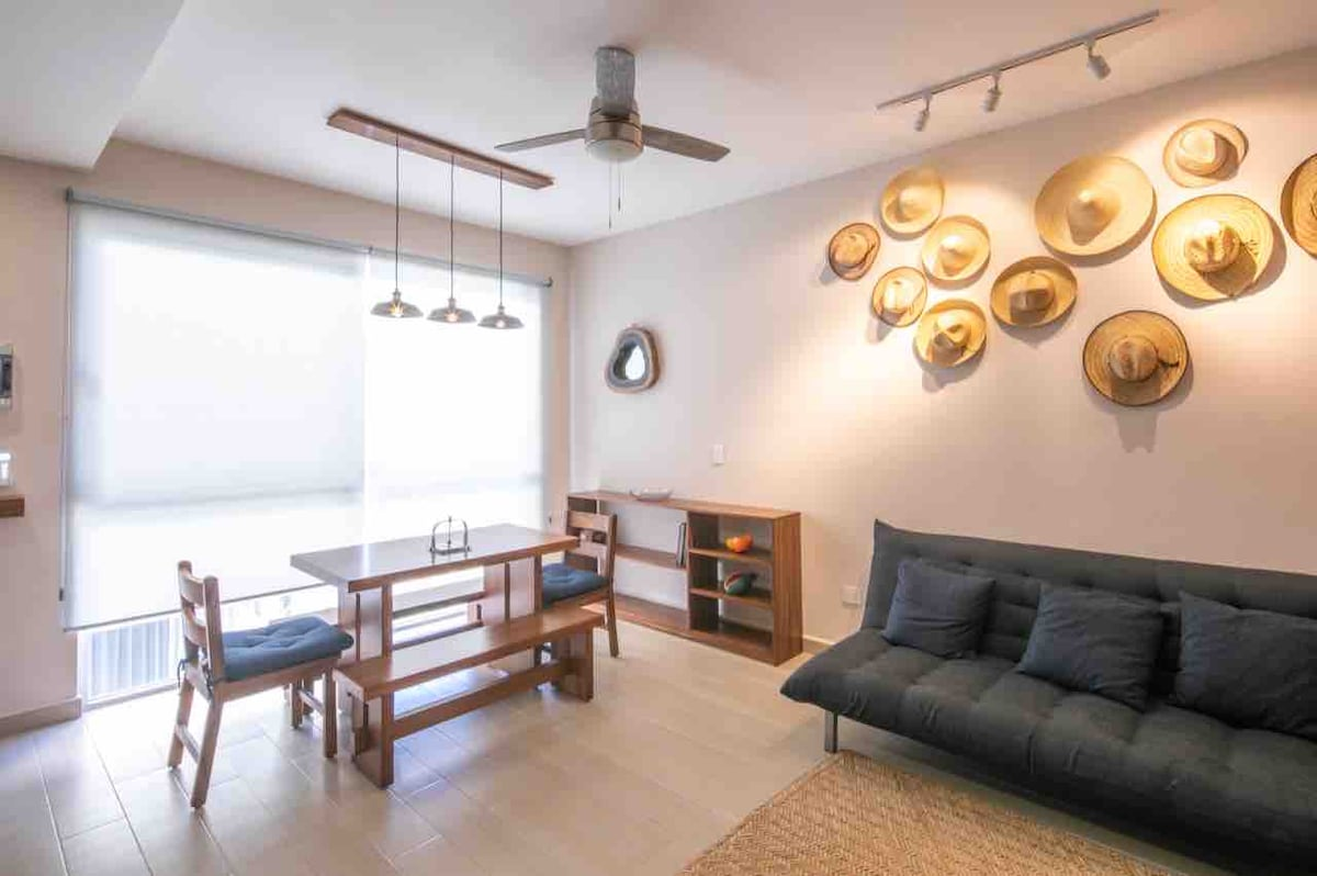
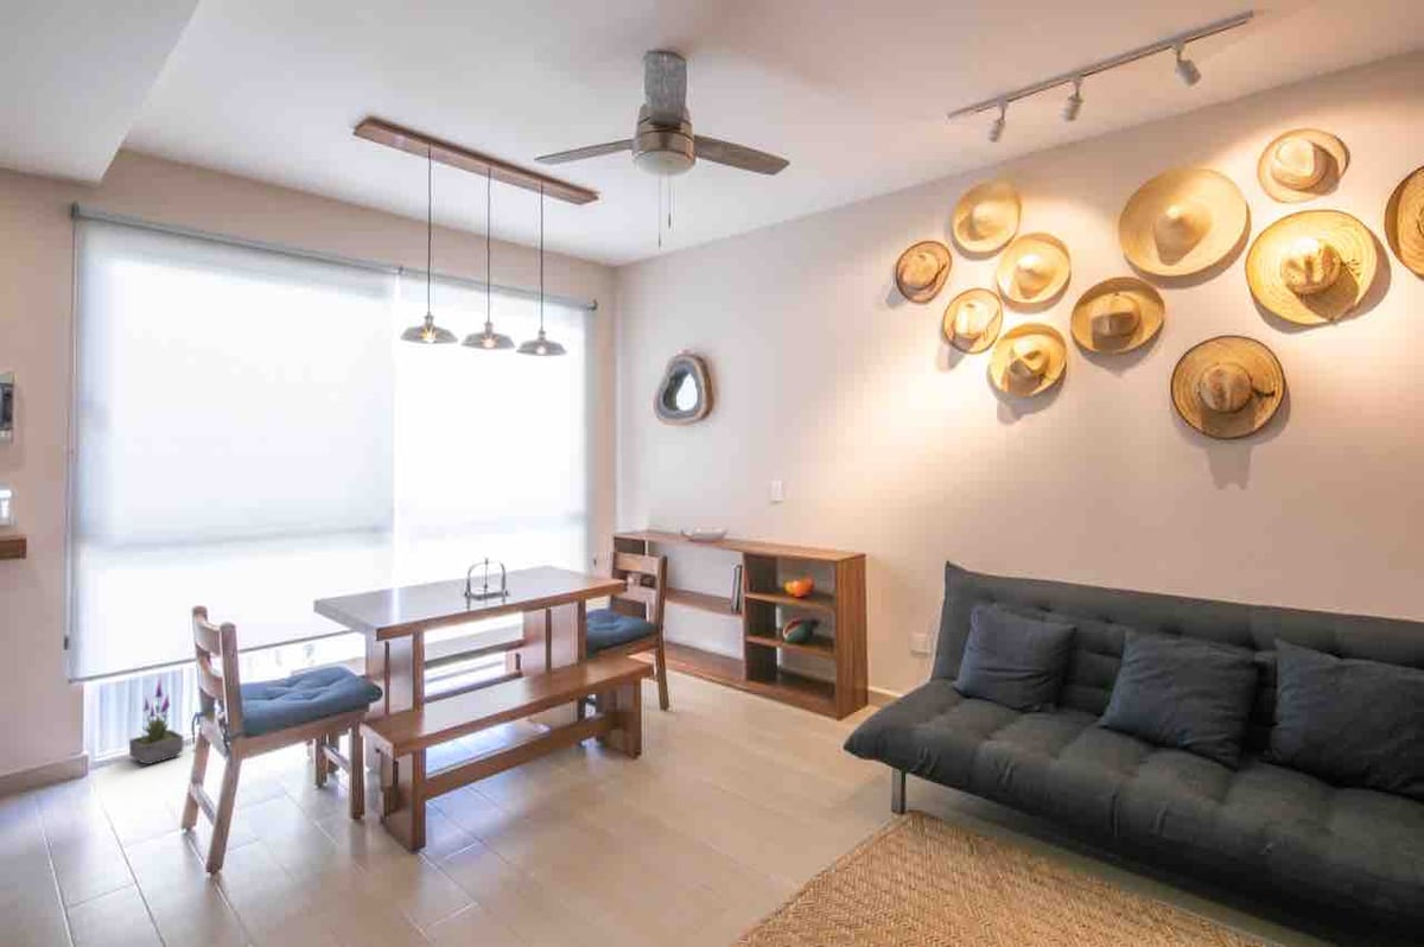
+ potted plant [128,678,185,765]
